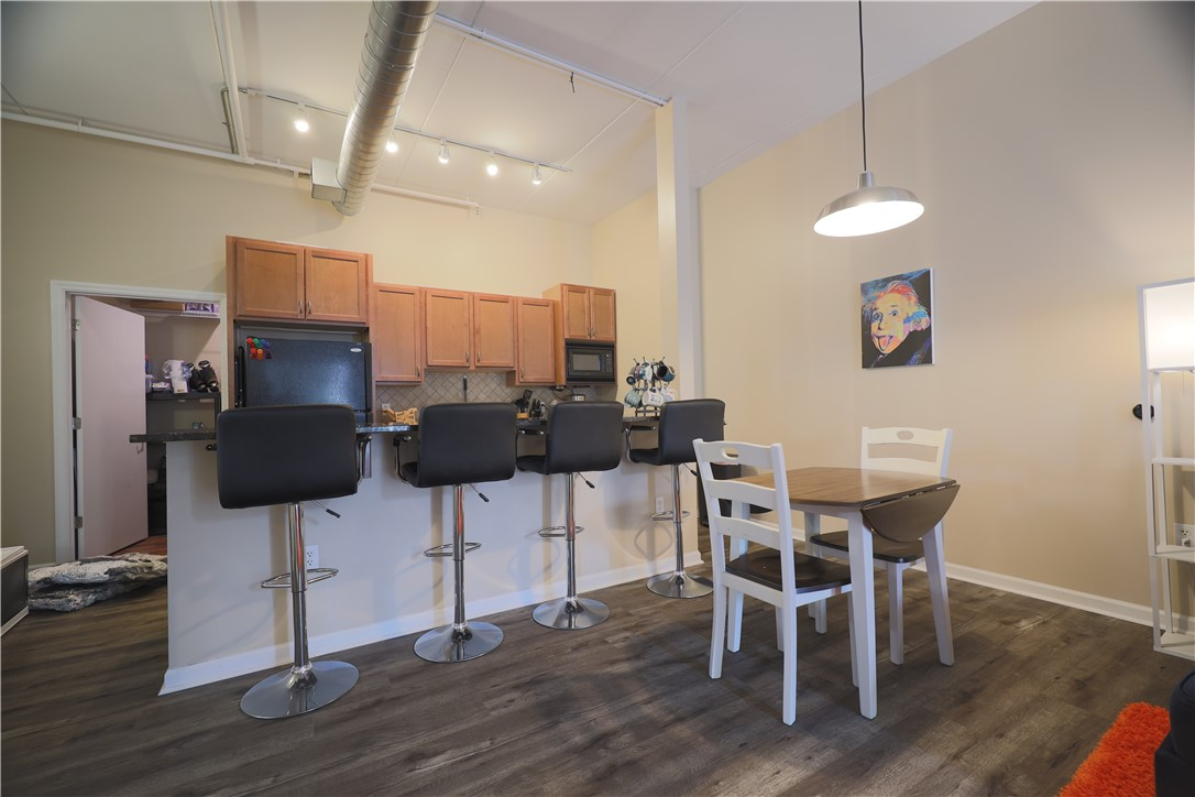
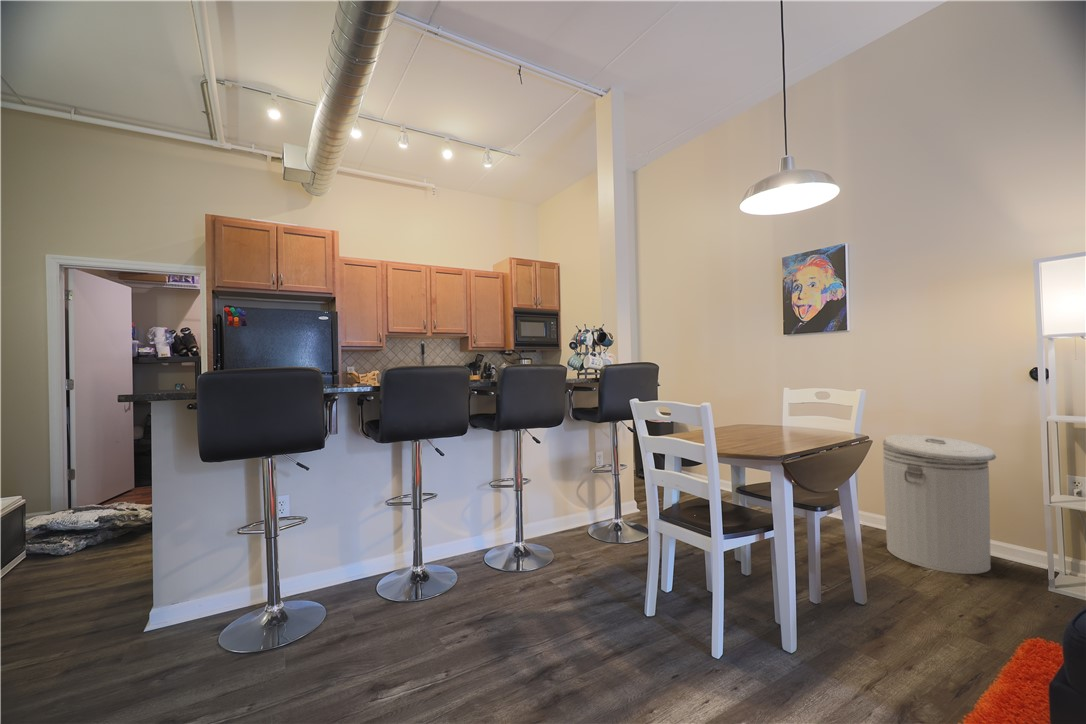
+ can [881,433,997,575]
